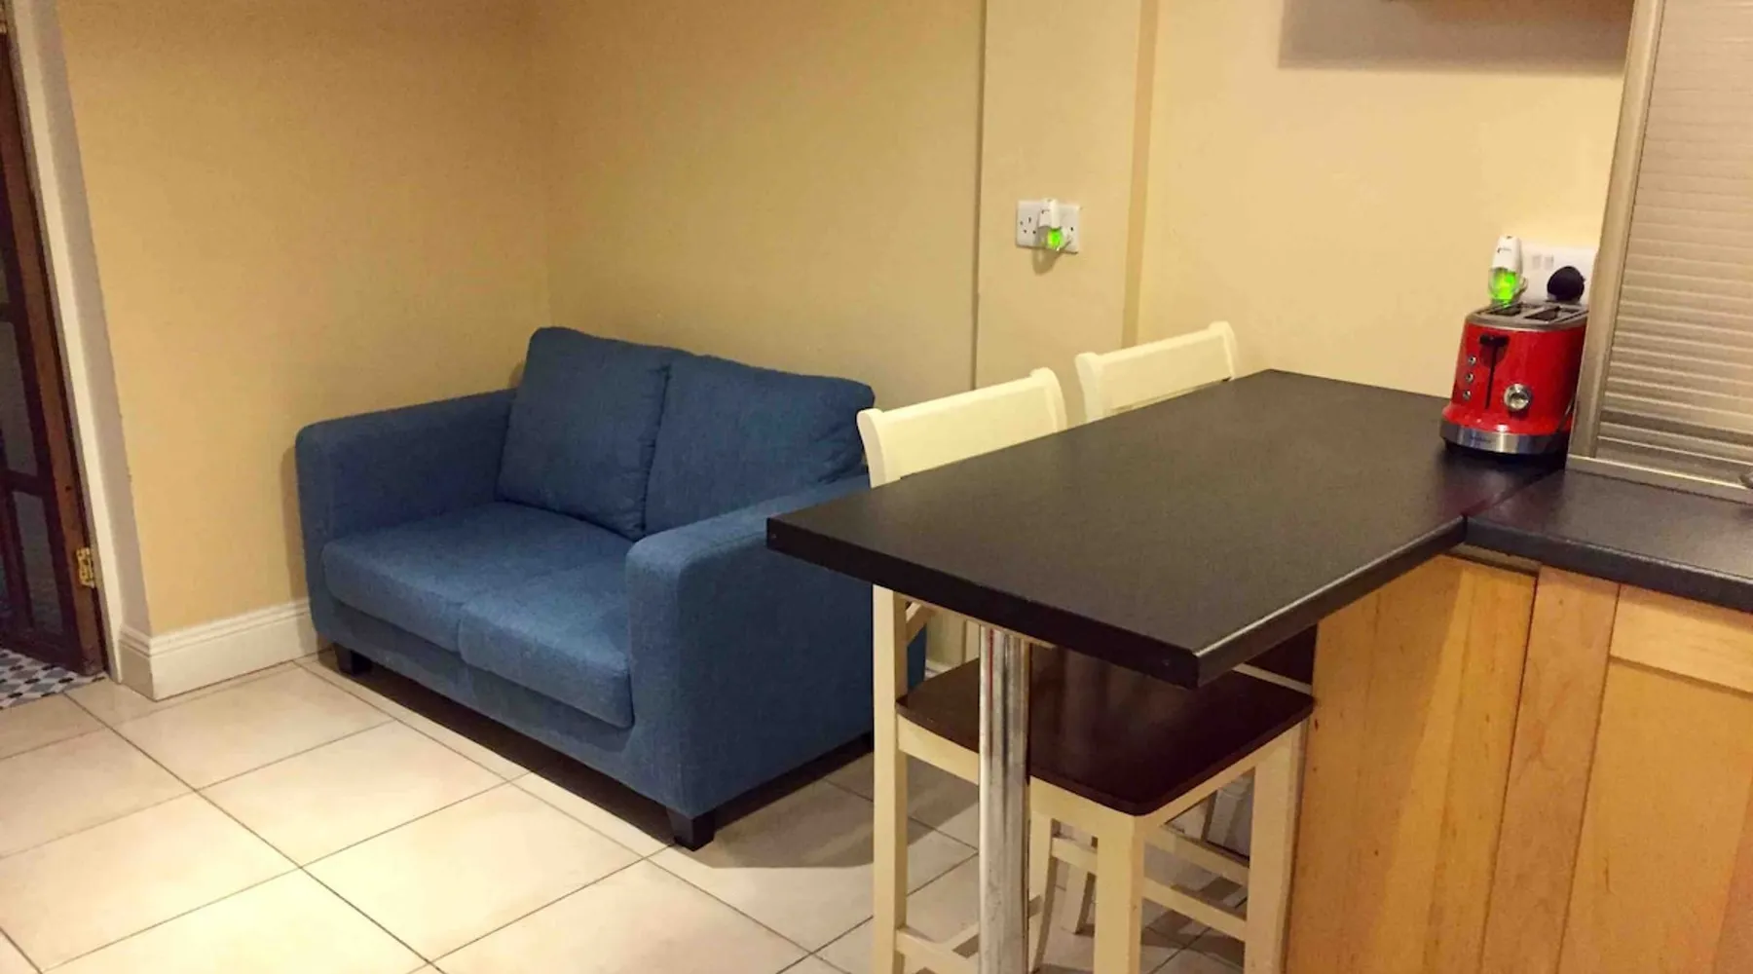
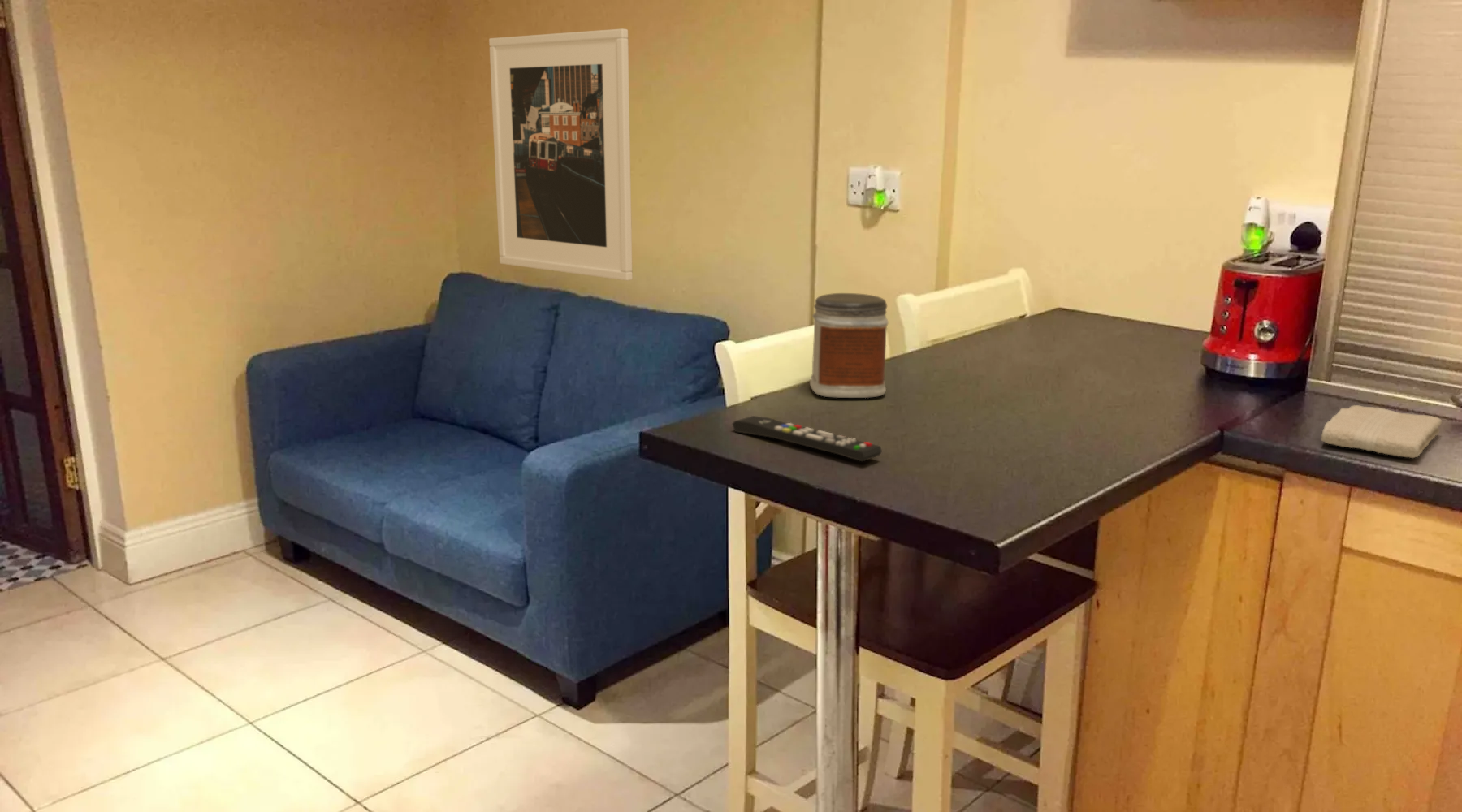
+ remote control [731,415,883,462]
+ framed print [488,28,634,281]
+ washcloth [1321,404,1443,459]
+ jar [809,292,889,399]
